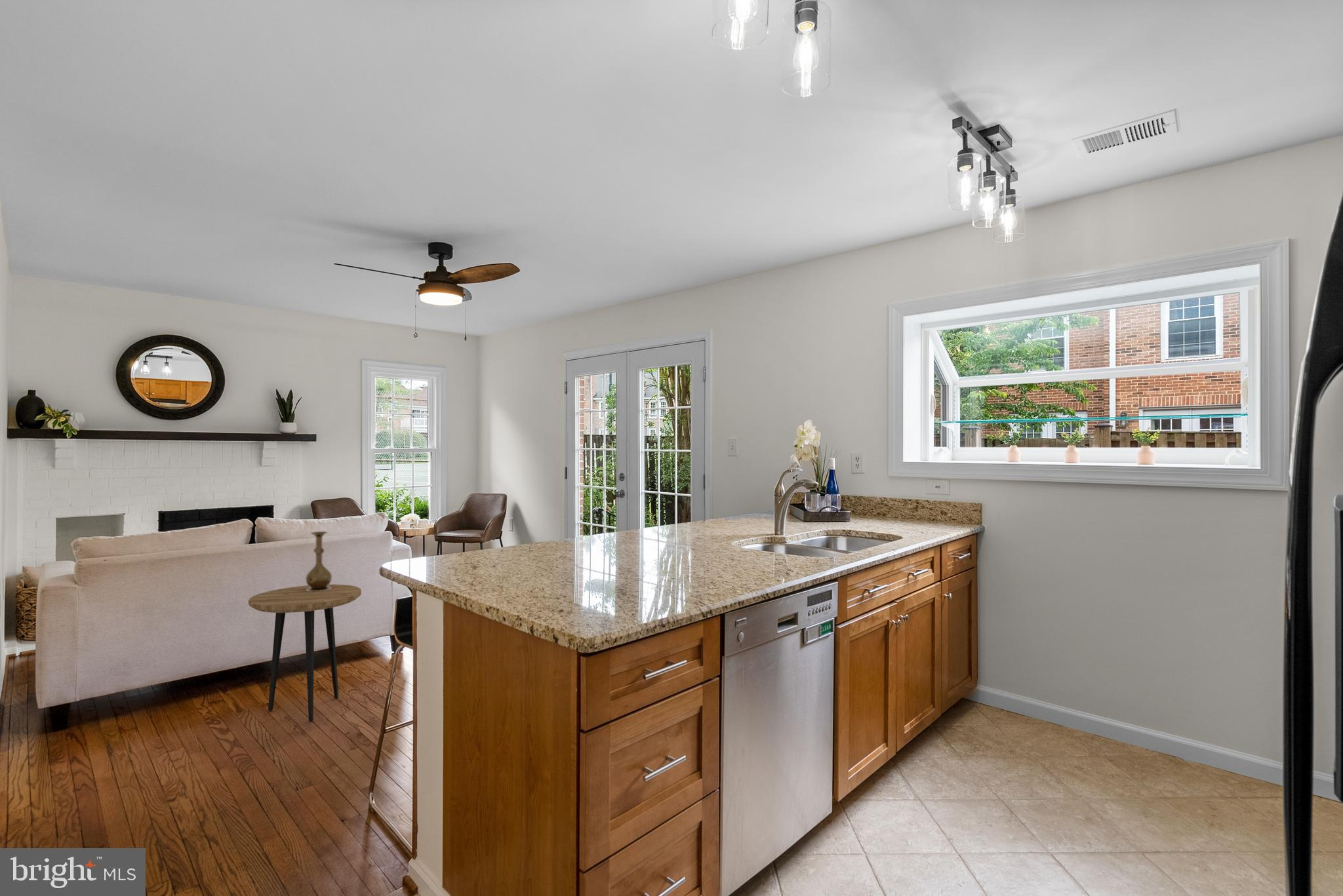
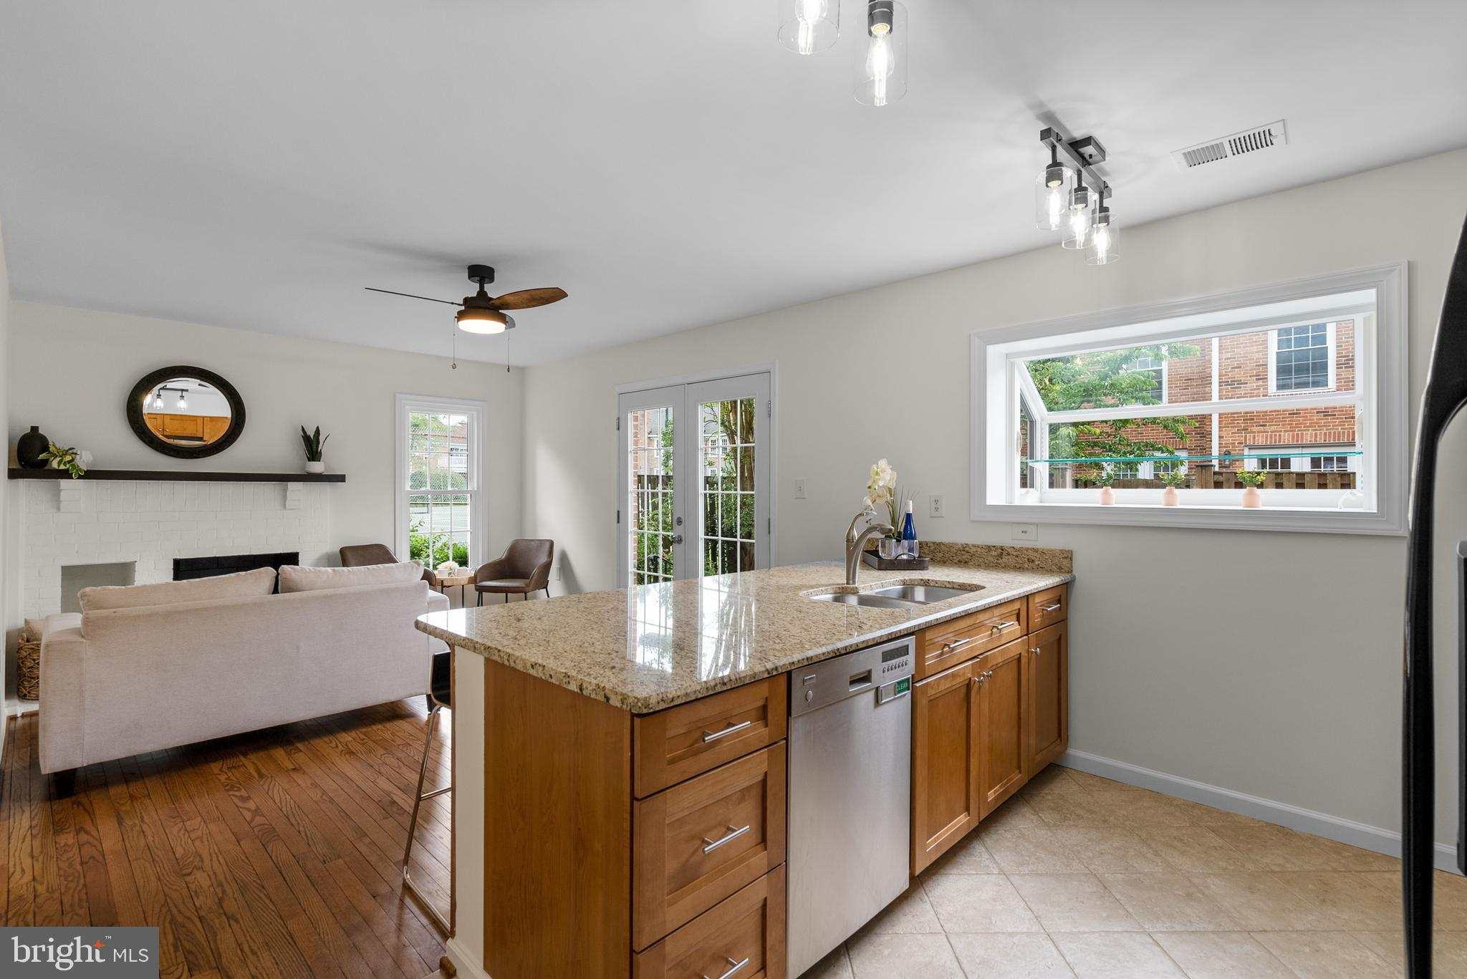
- vase [305,531,332,591]
- side table [248,584,362,722]
